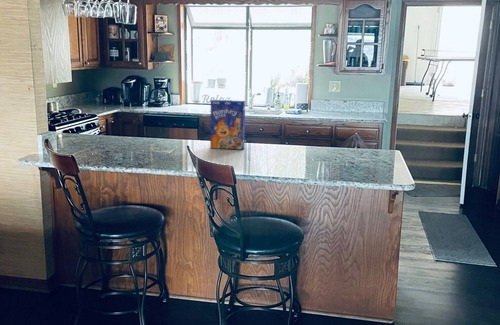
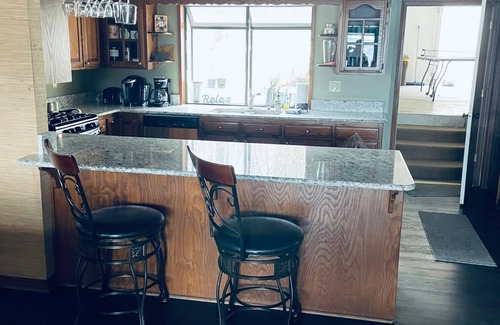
- cereal box [209,99,246,151]
